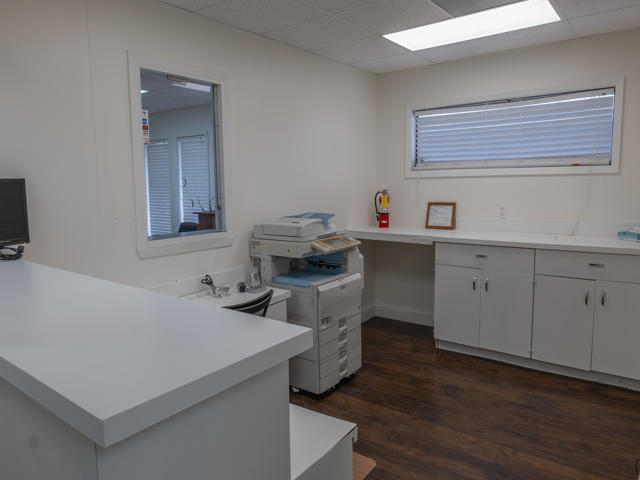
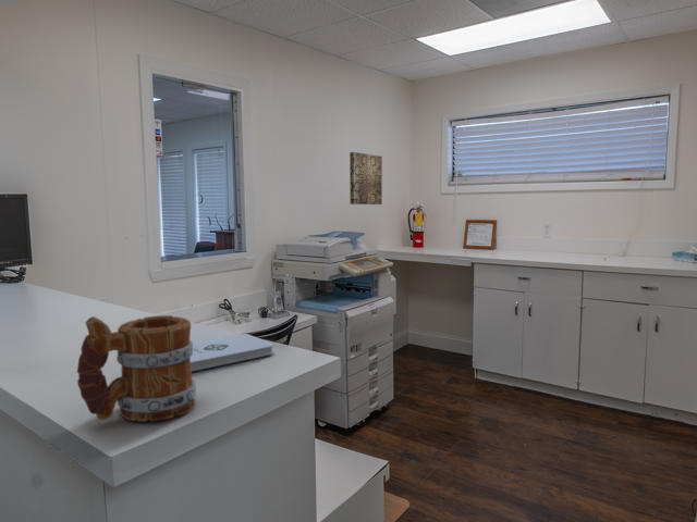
+ mug [76,314,197,423]
+ wall art [348,151,383,206]
+ notepad [191,333,274,372]
